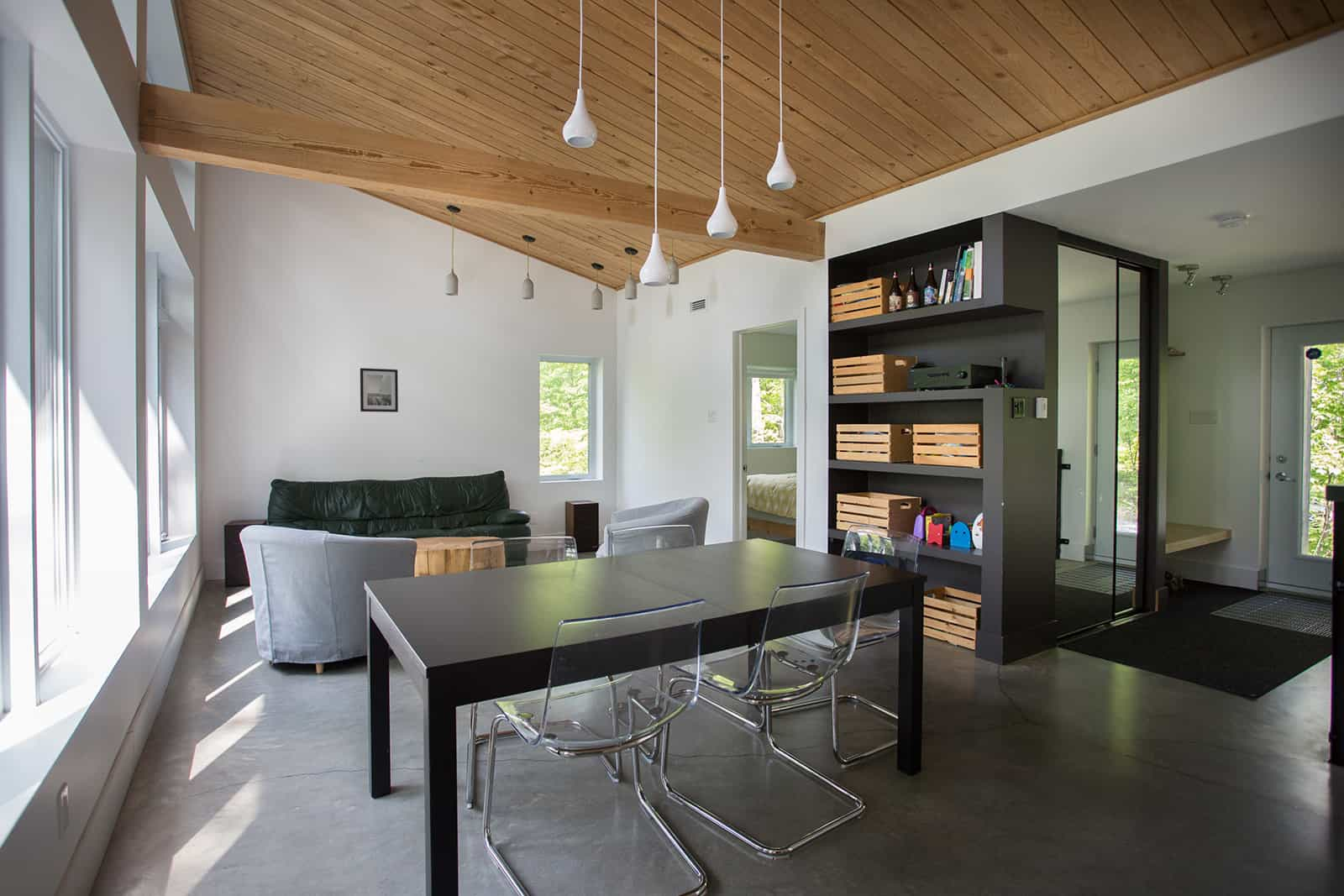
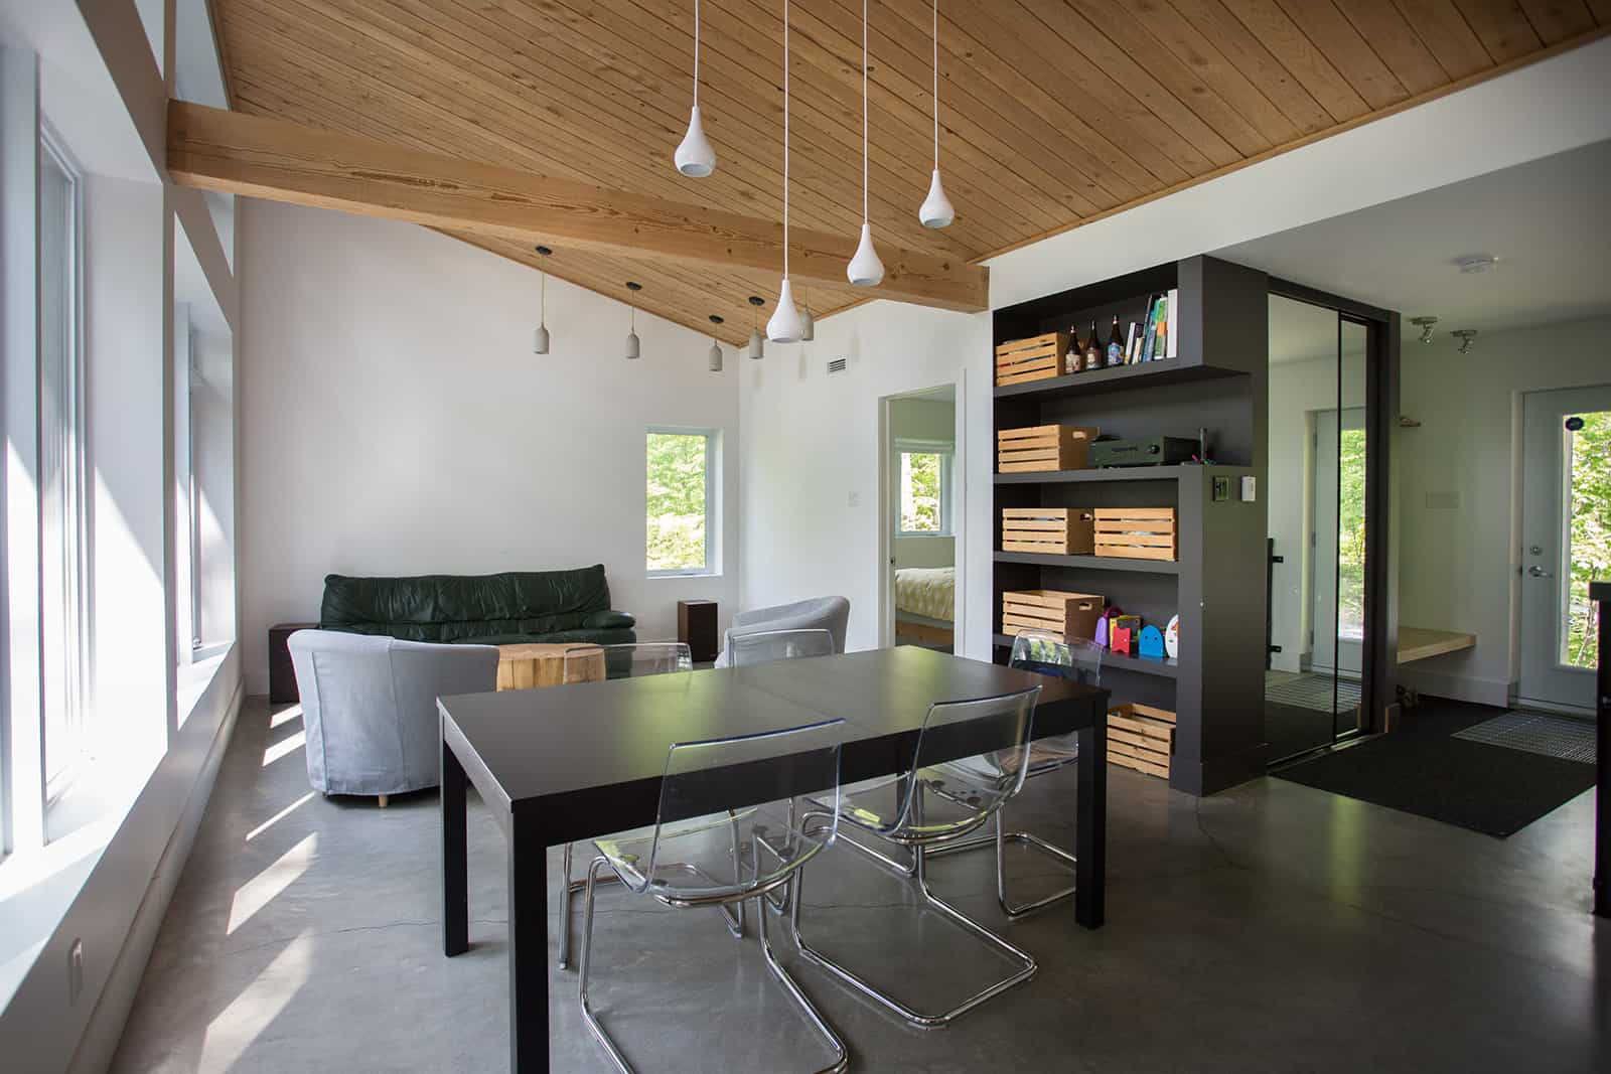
- wall art [360,367,399,413]
